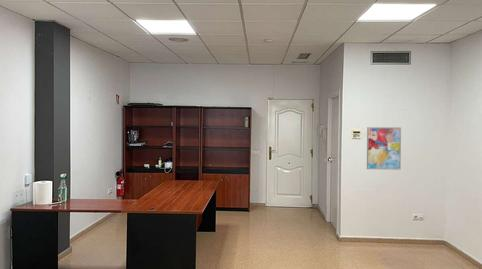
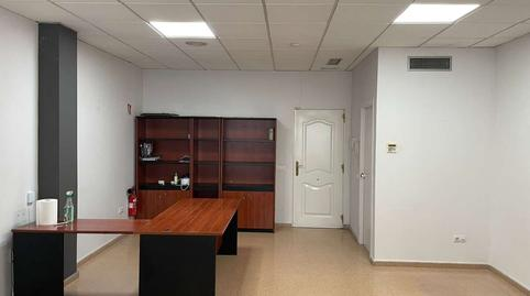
- wall art [366,126,402,171]
